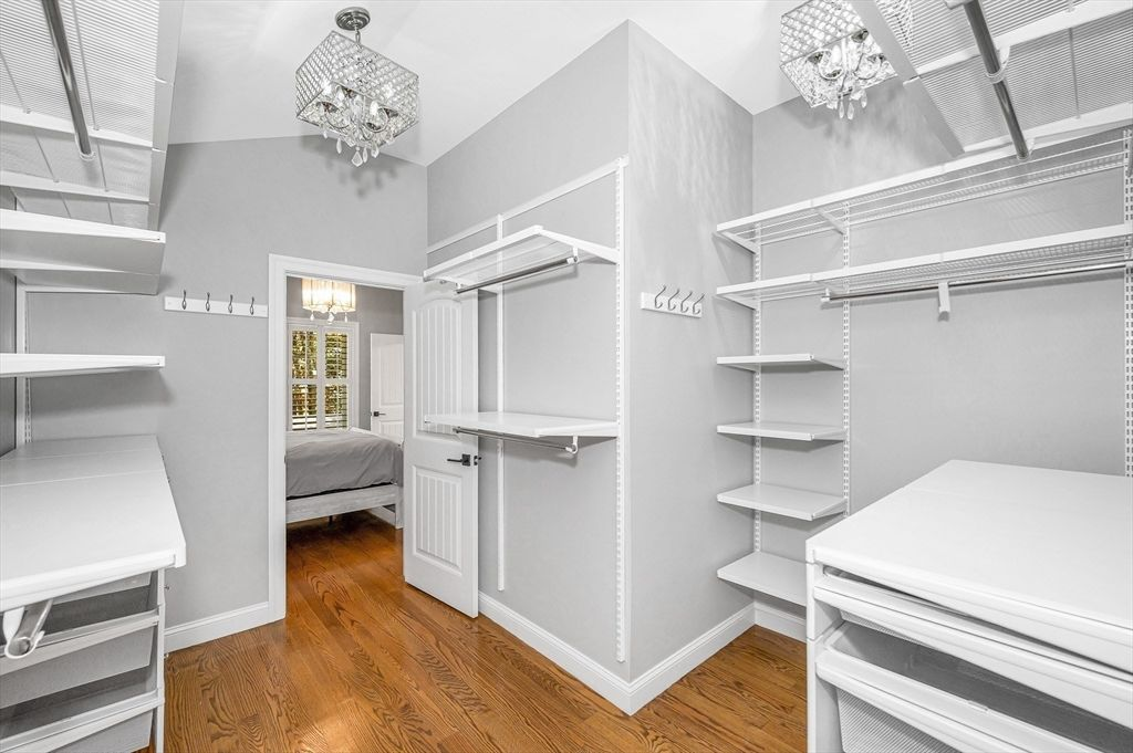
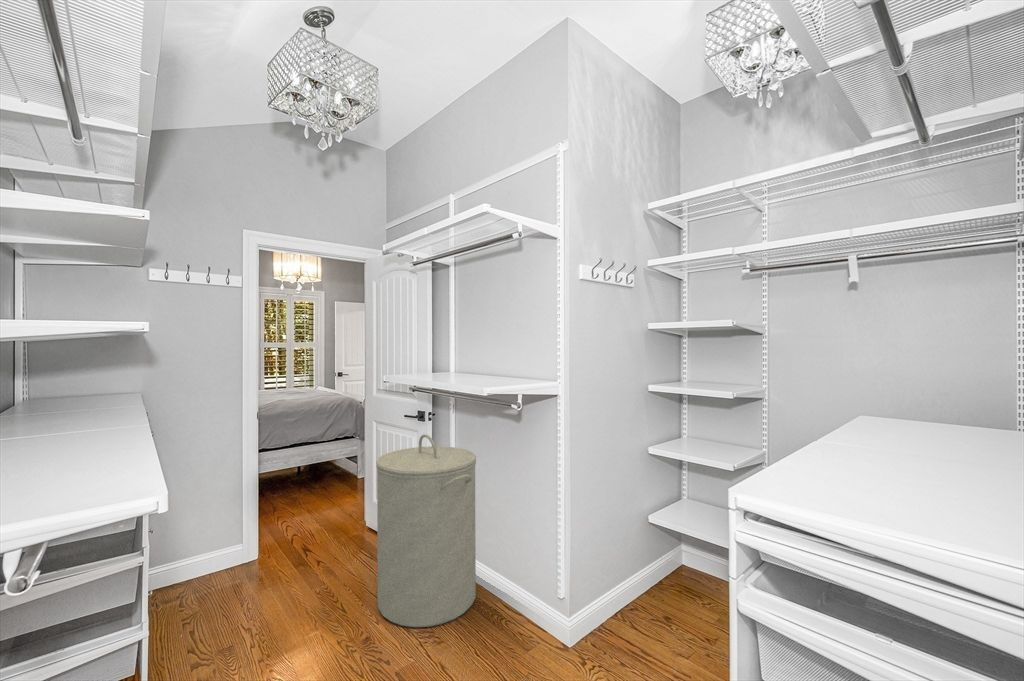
+ laundry hamper [375,433,477,628]
